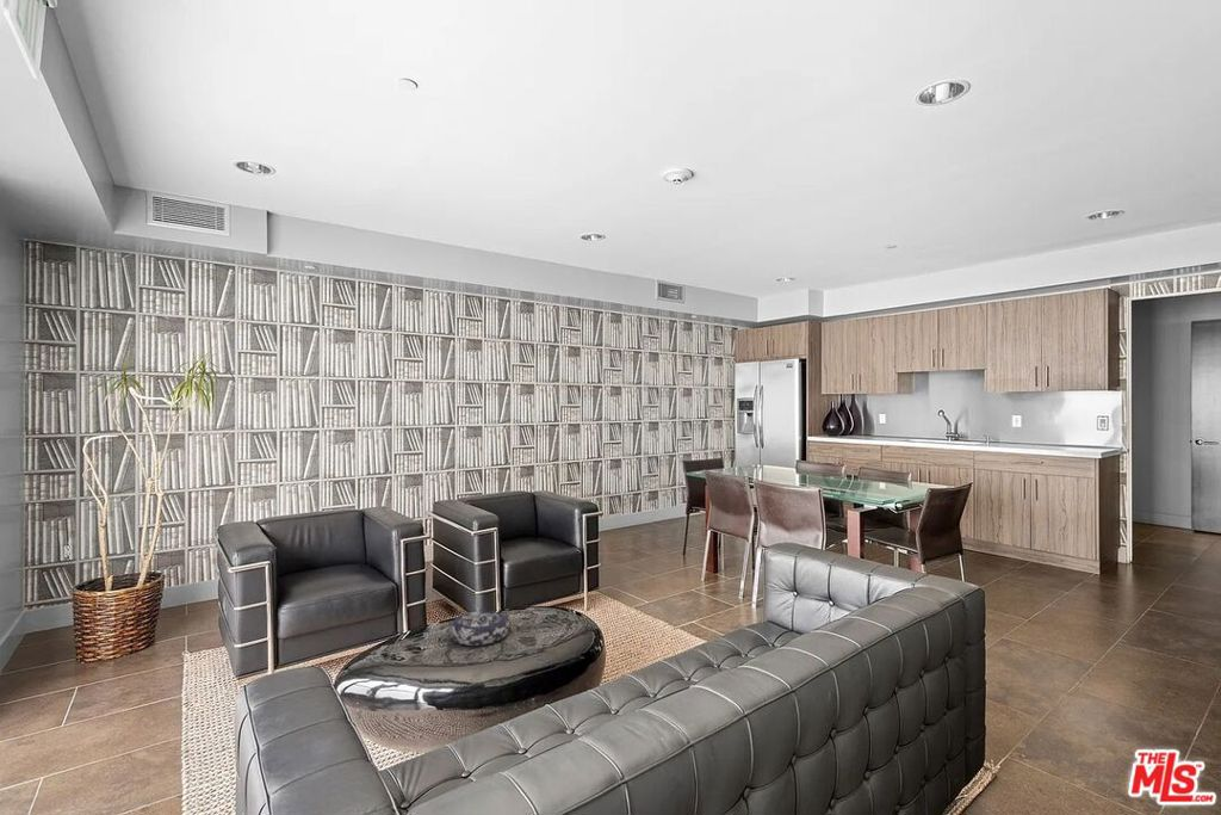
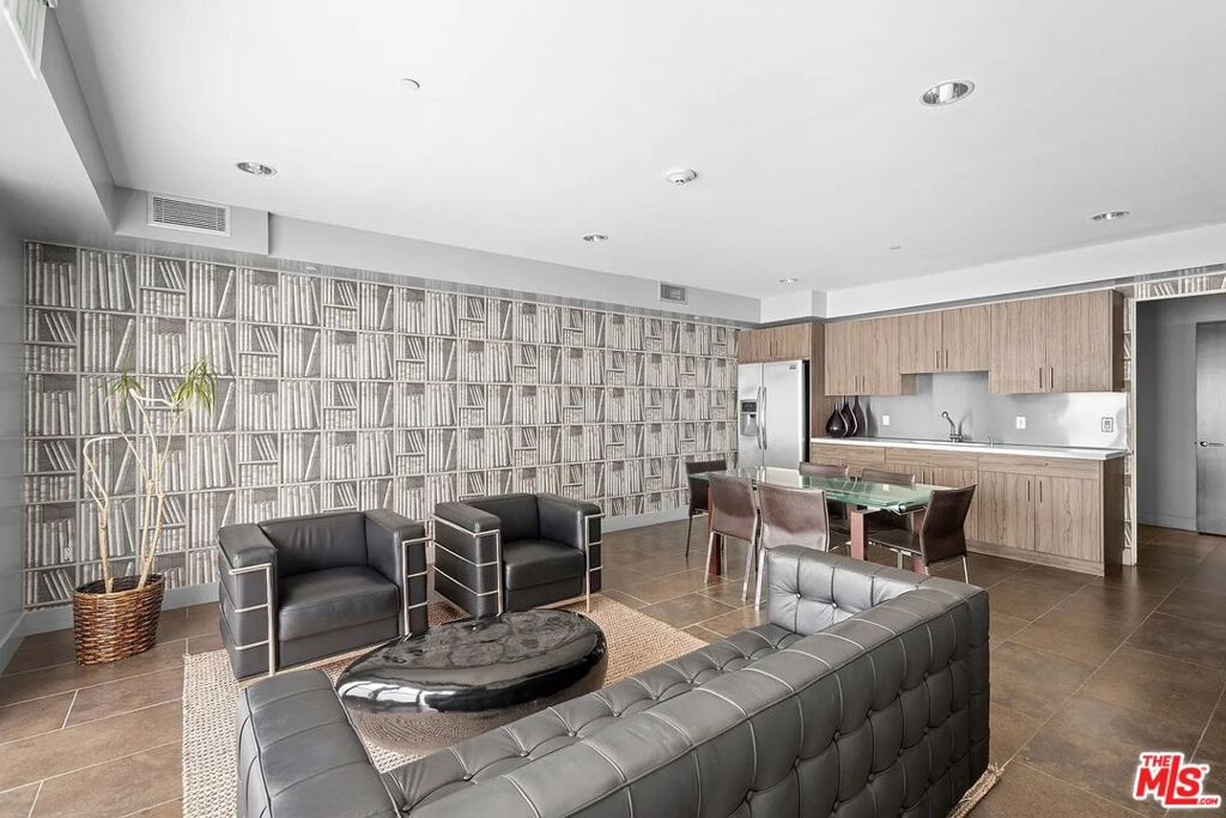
- decorative bowl [448,610,510,647]
